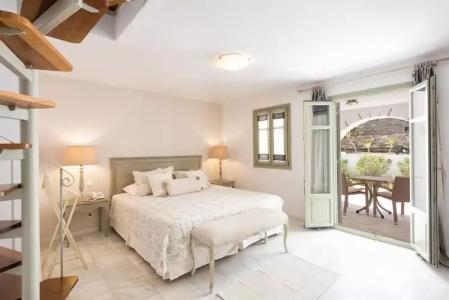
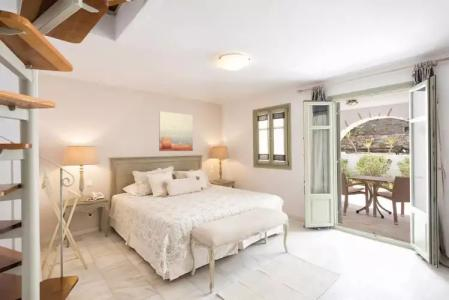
+ wall art [158,110,194,152]
